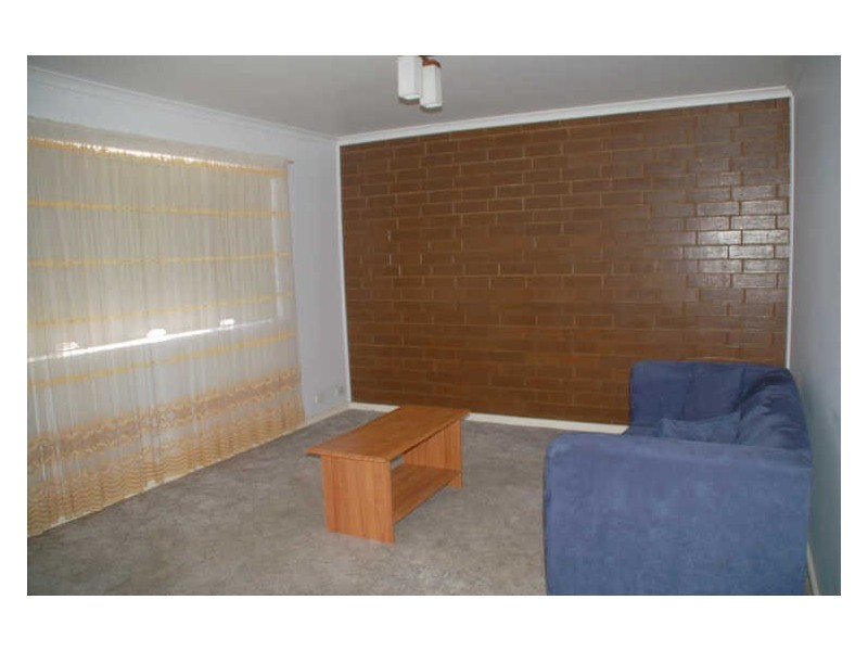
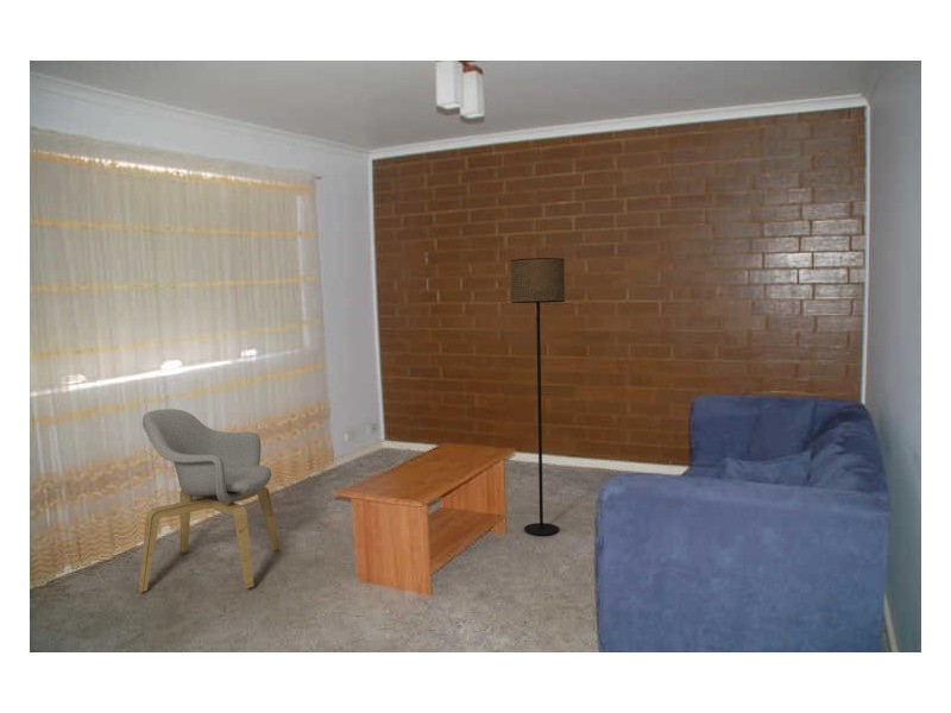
+ armchair [138,408,281,593]
+ floor lamp [510,257,566,536]
